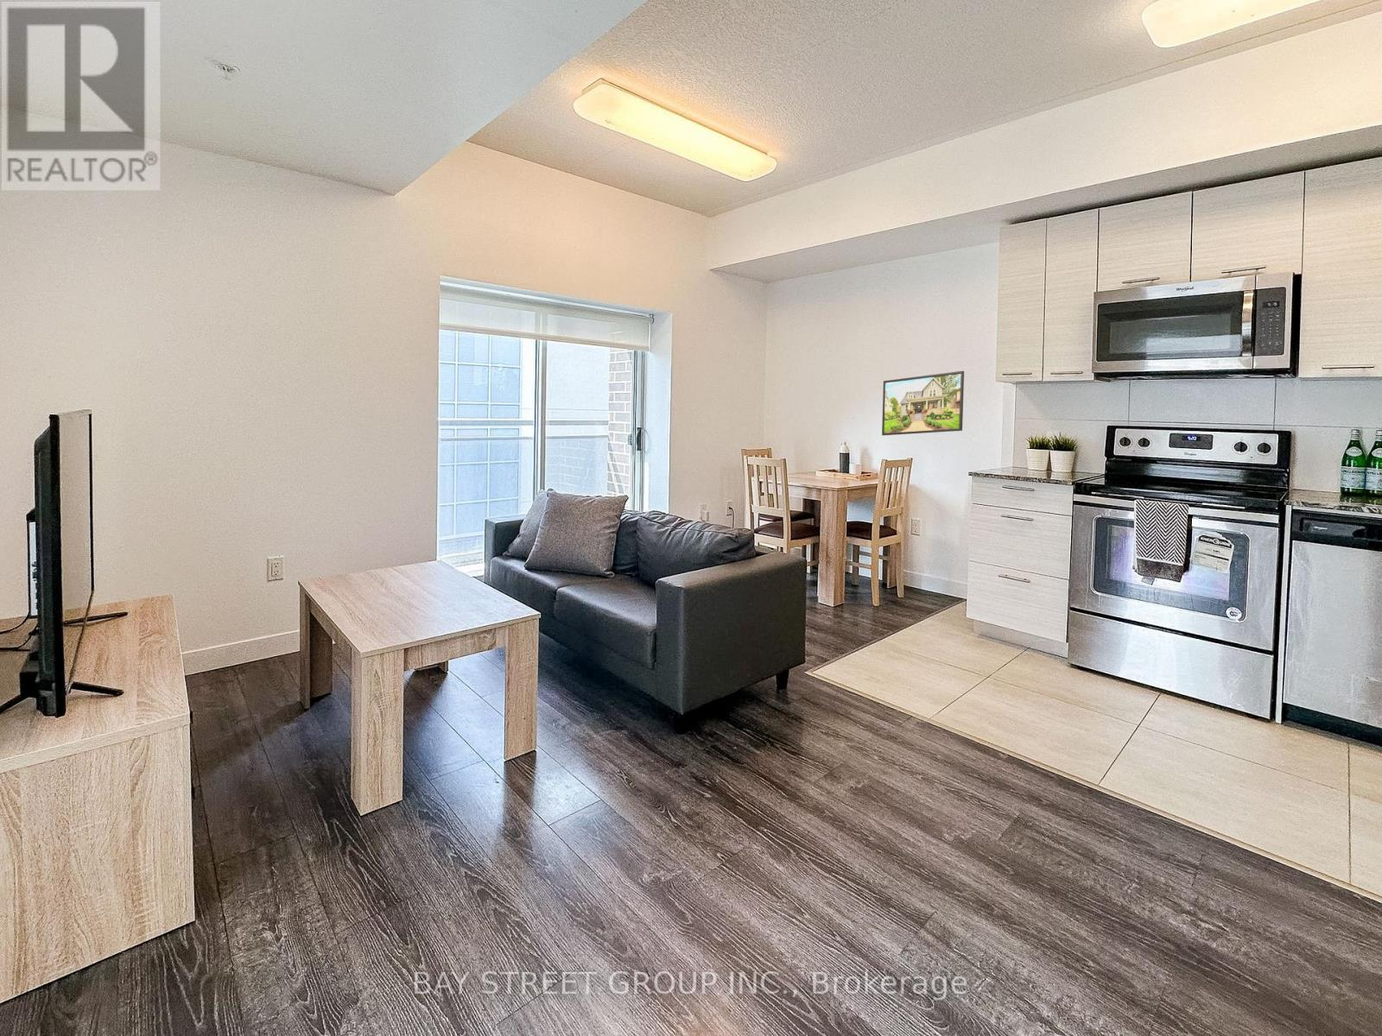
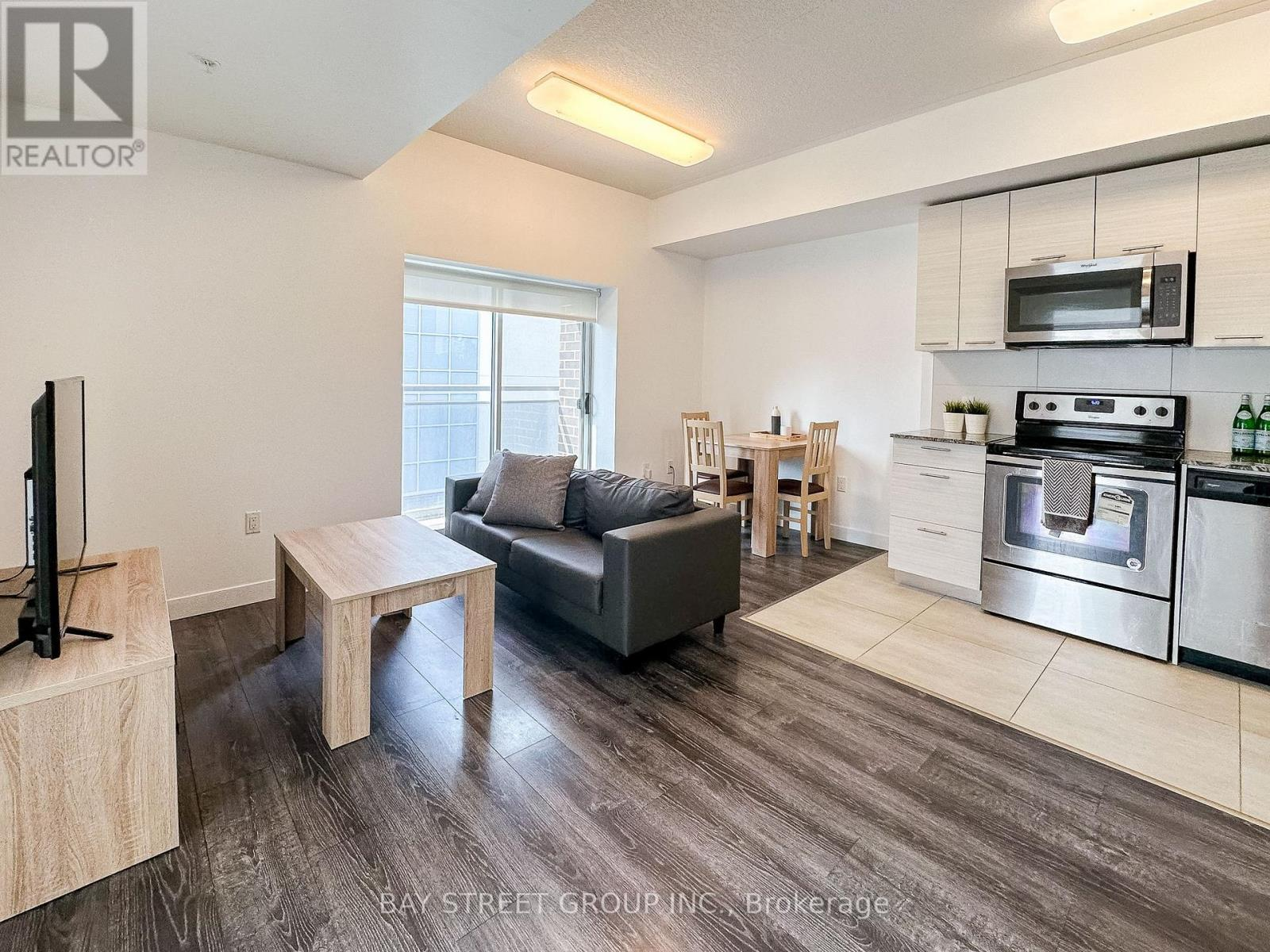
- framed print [881,370,965,436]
